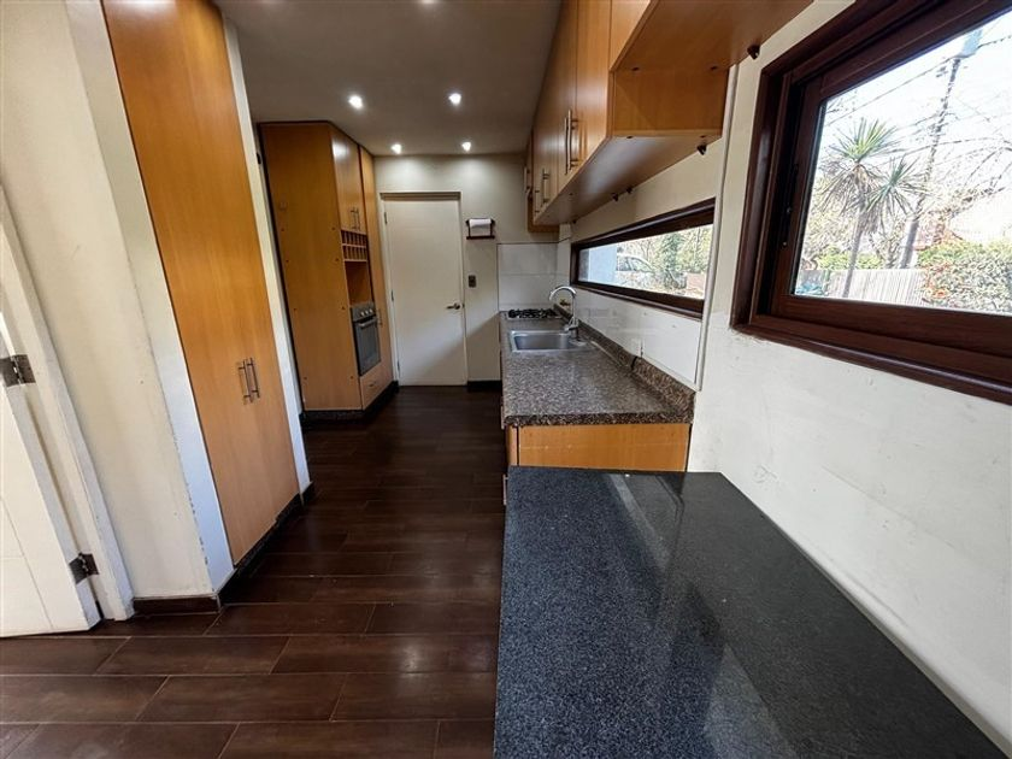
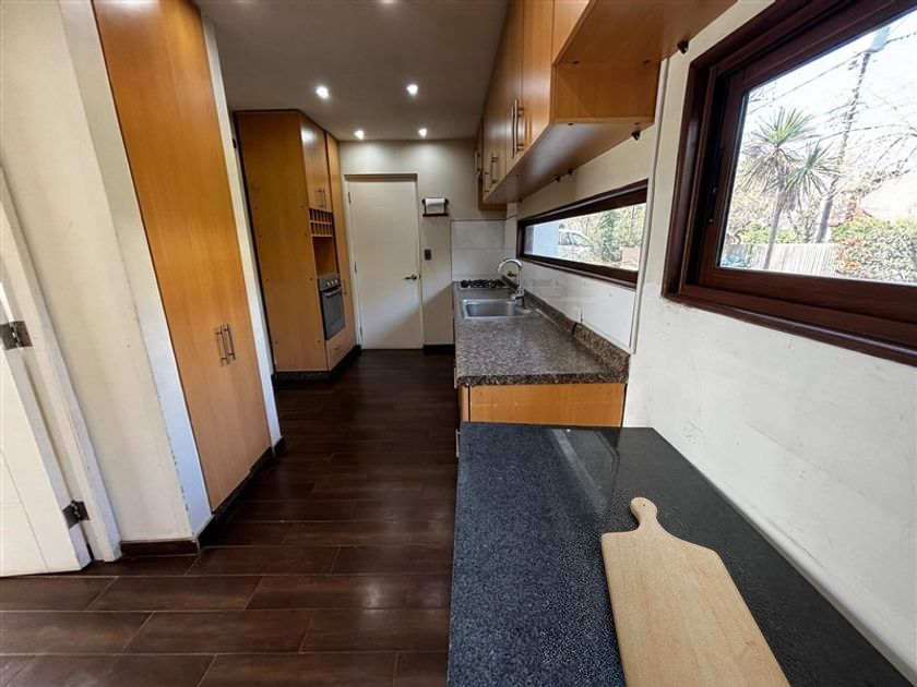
+ chopping board [600,496,791,687]
